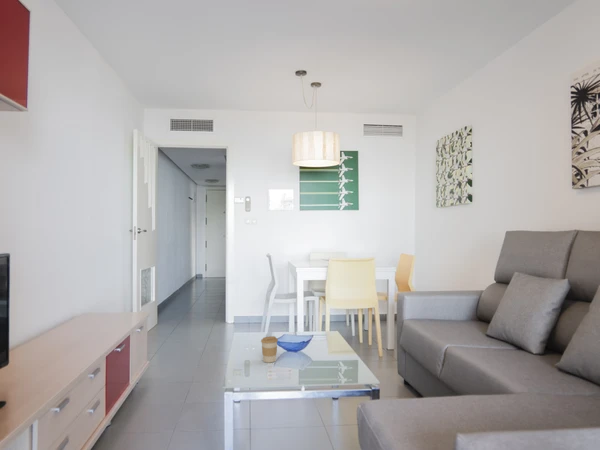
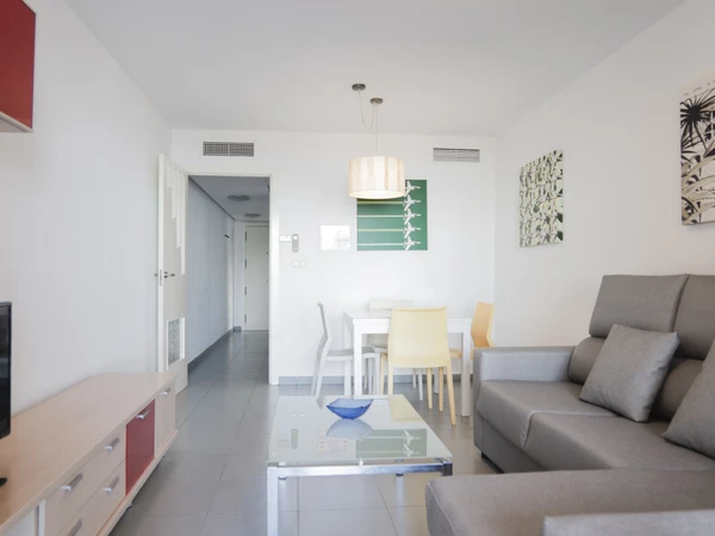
- coffee cup [260,335,279,364]
